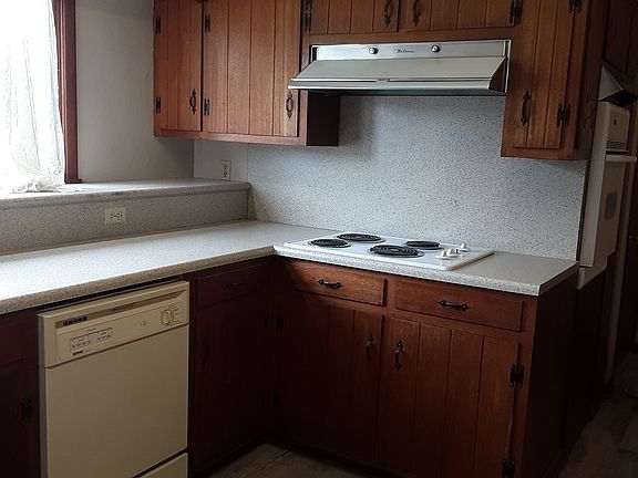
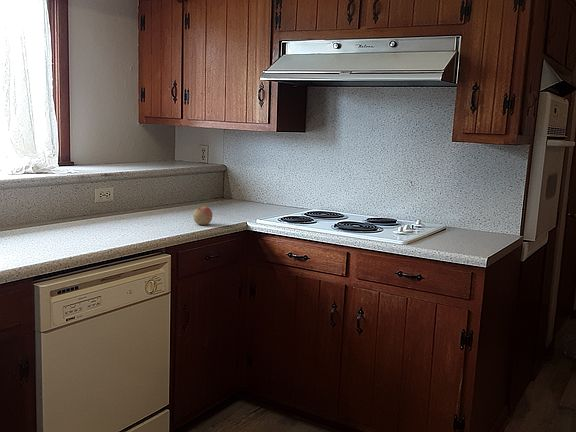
+ apple [192,205,213,226]
